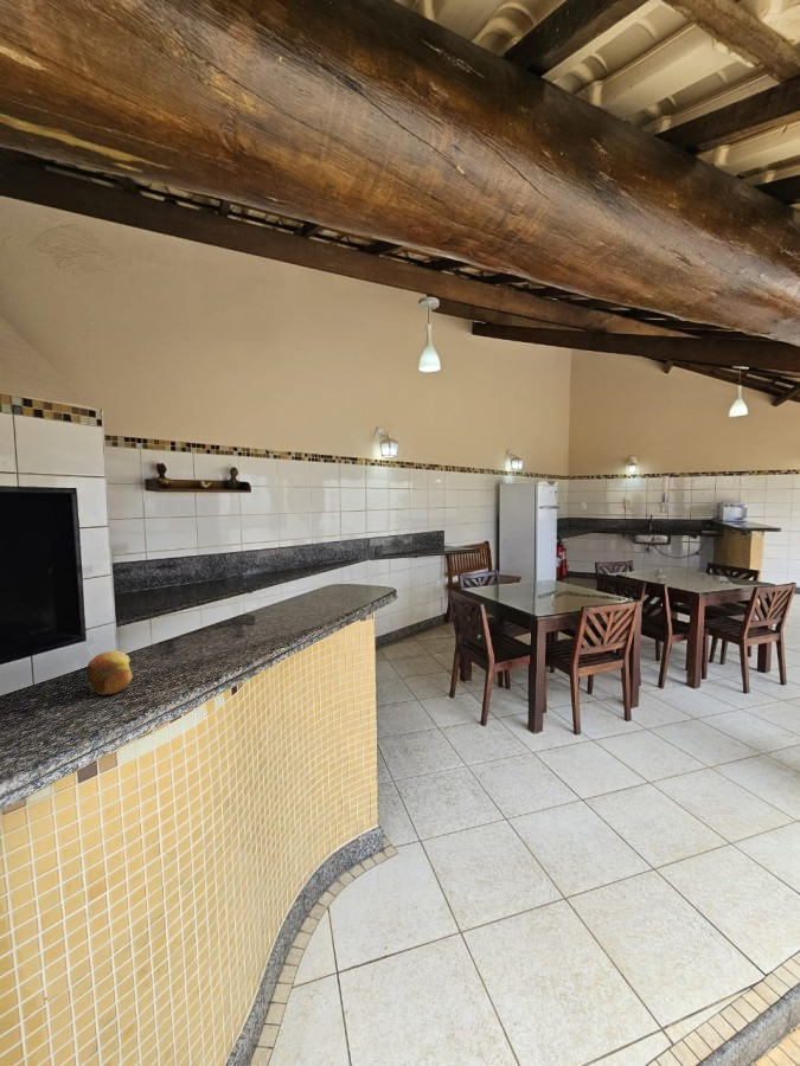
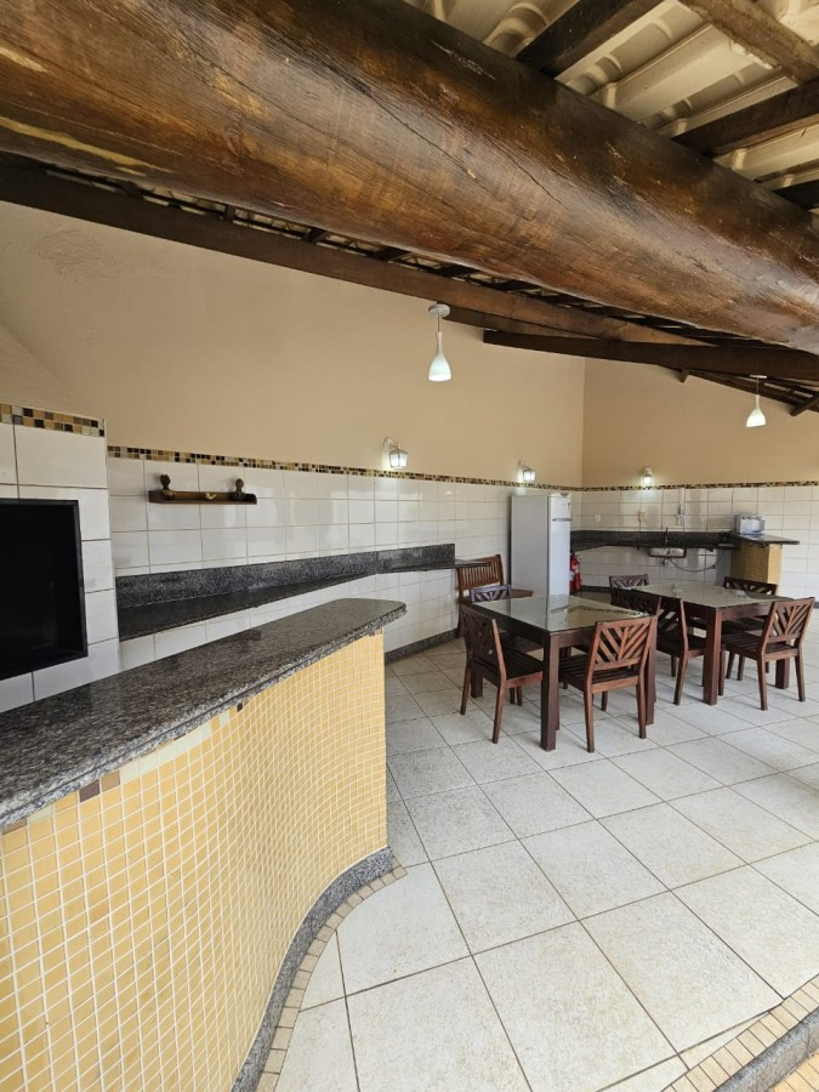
- fruit [85,649,133,696]
